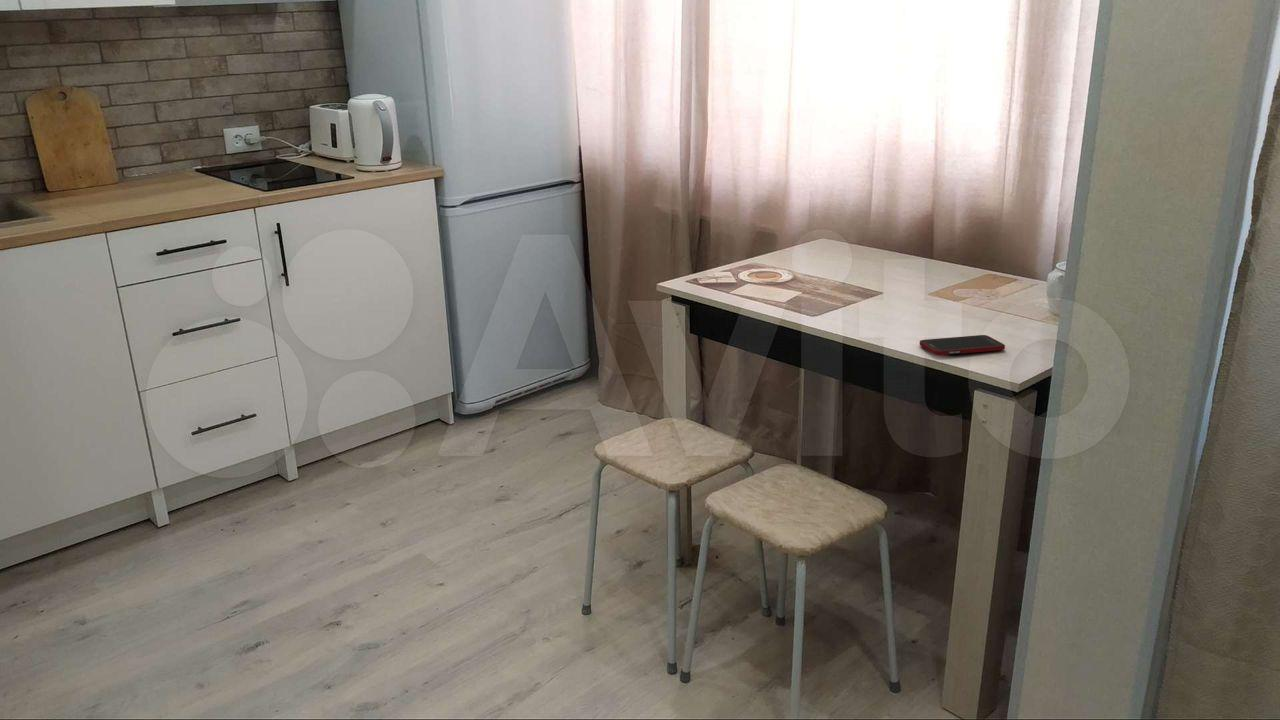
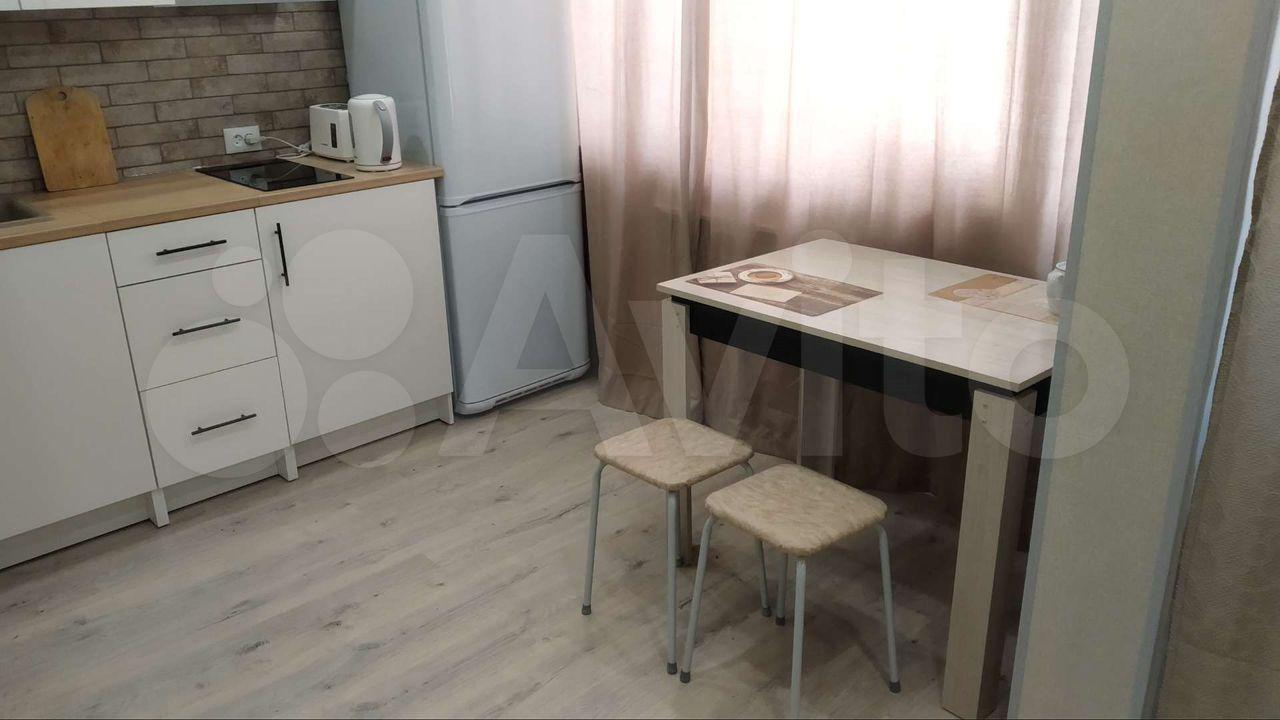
- cell phone [919,334,1006,356]
